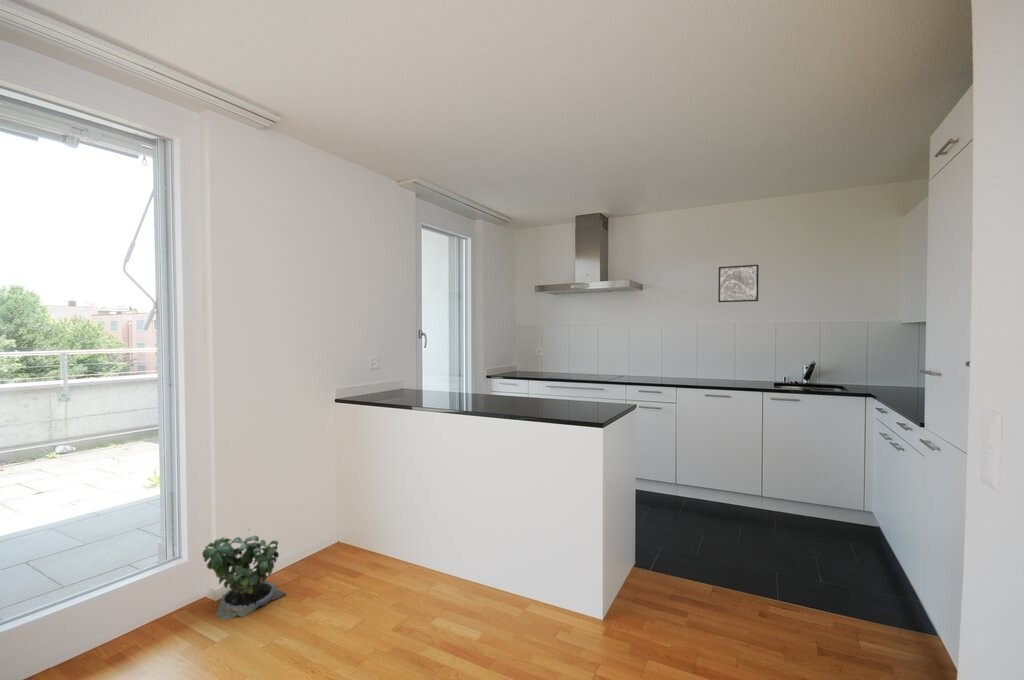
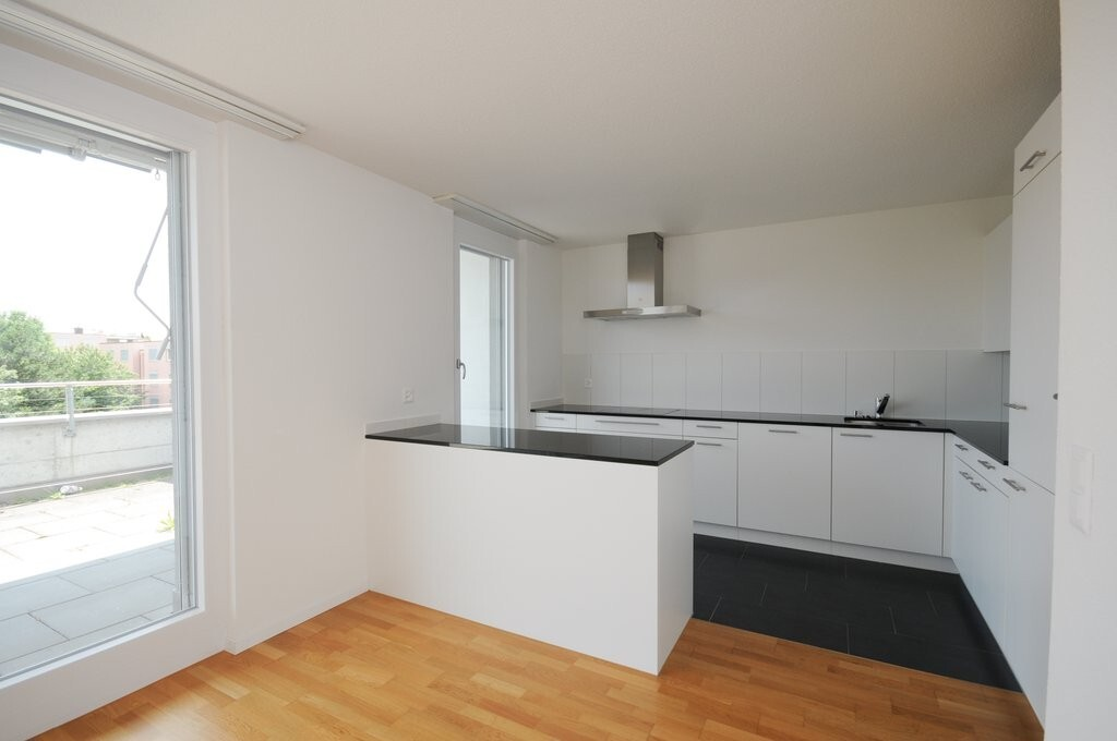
- potted plant [201,528,287,621]
- wall art [717,264,760,303]
